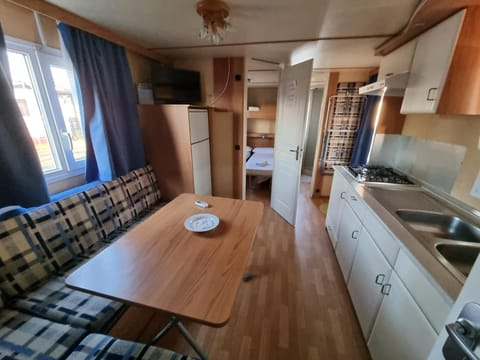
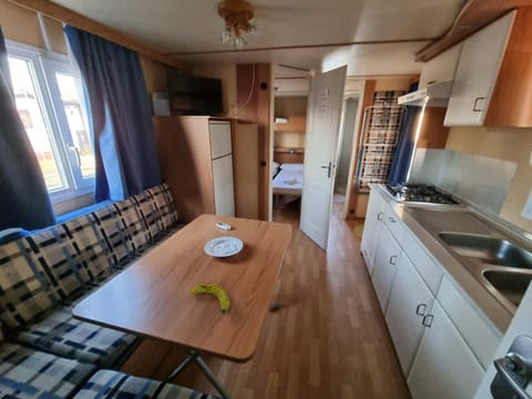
+ fruit [188,283,232,315]
